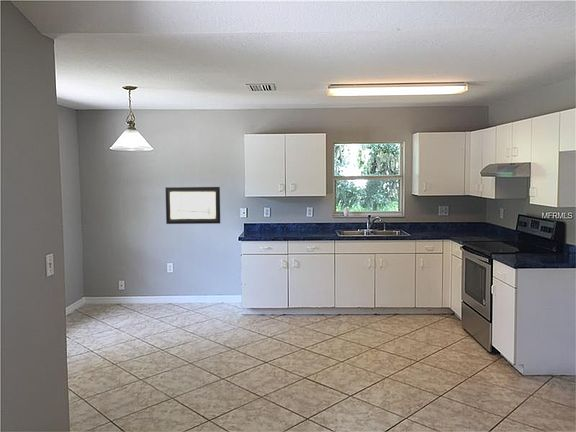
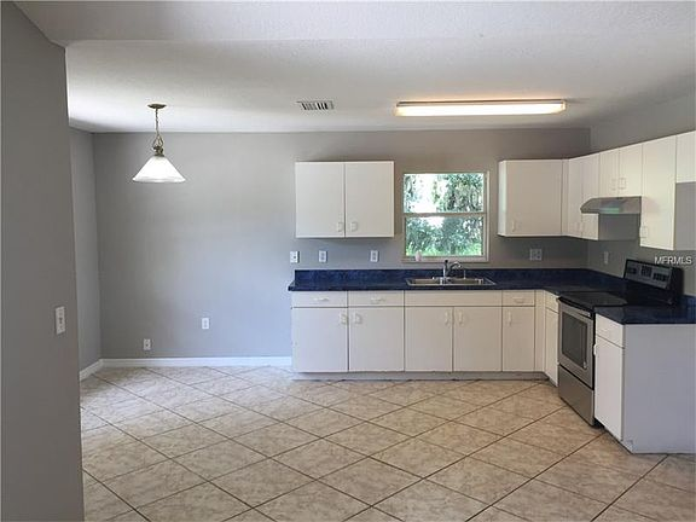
- wall art [165,186,221,225]
